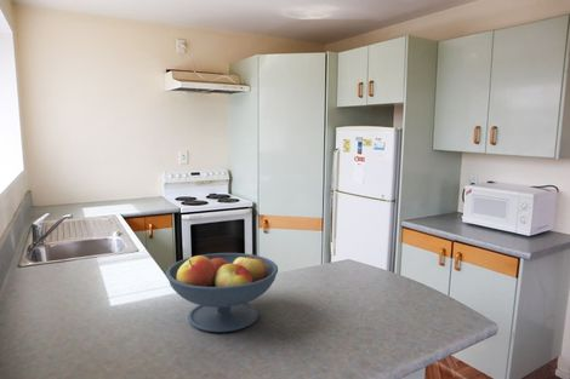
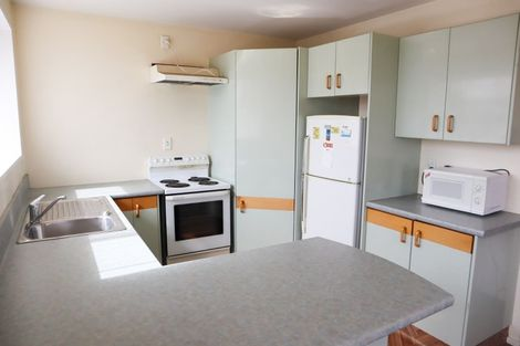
- fruit bowl [165,252,279,333]
